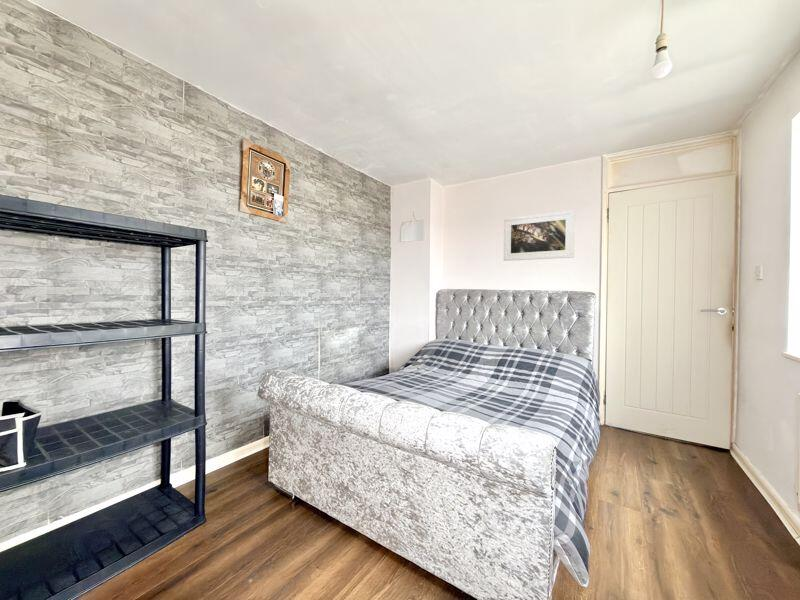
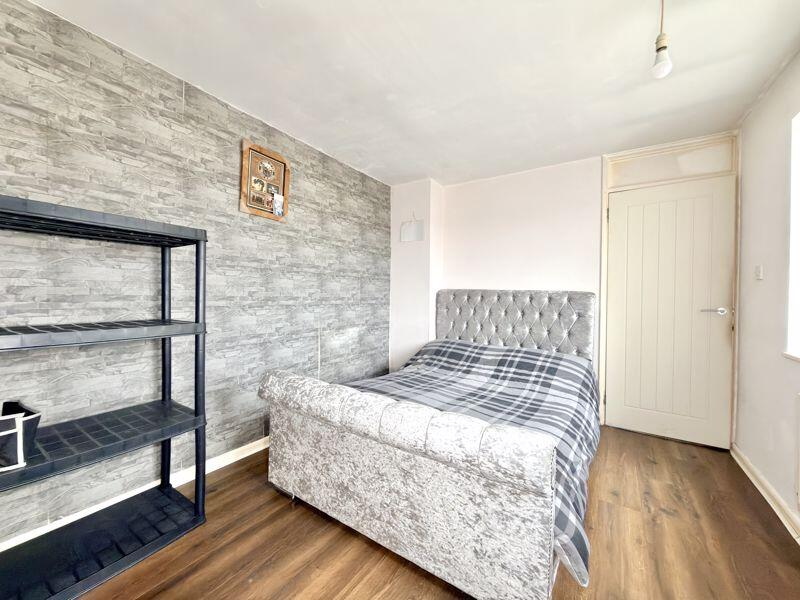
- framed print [503,210,576,262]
